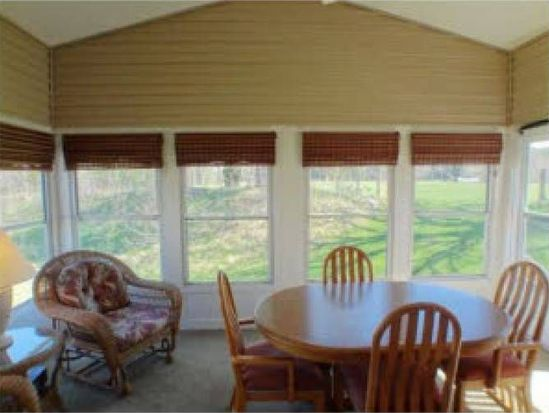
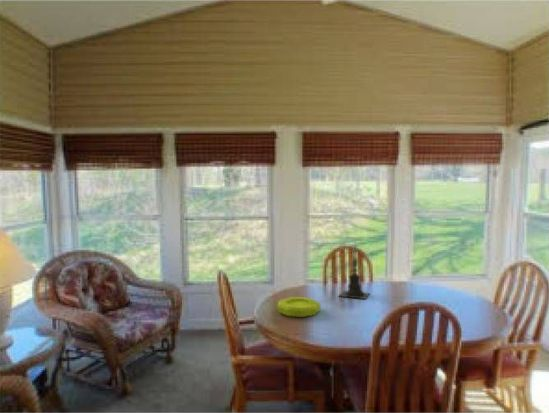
+ candle holder [338,241,371,300]
+ bowl [277,296,321,318]
